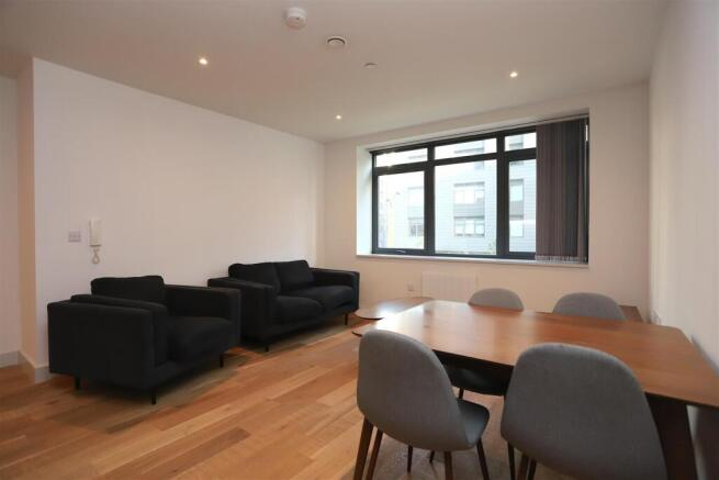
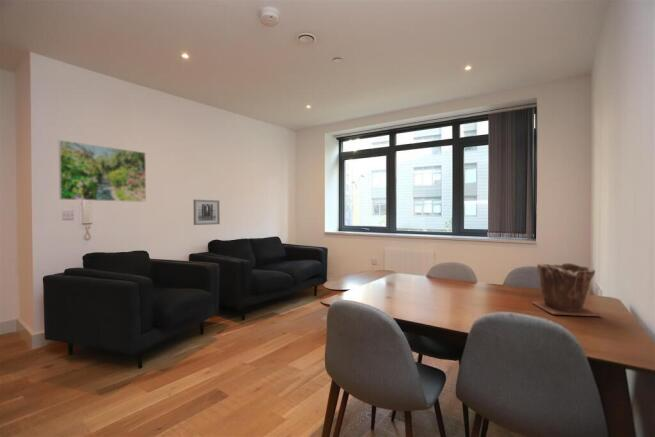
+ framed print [58,139,147,203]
+ wall art [193,199,221,226]
+ plant pot [531,262,602,318]
